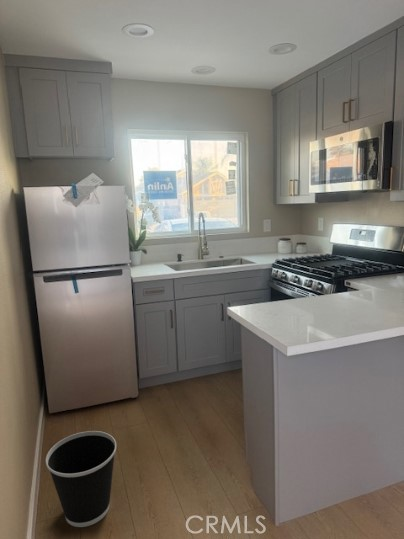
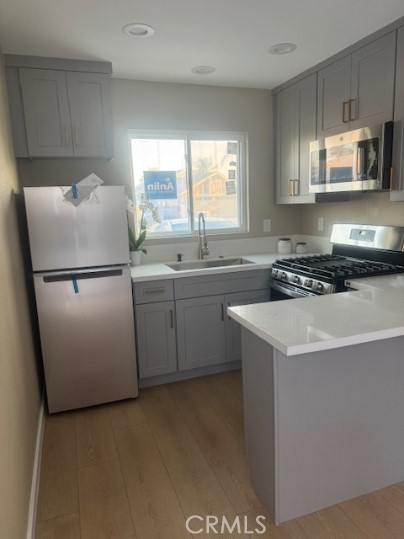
- wastebasket [45,430,117,528]
